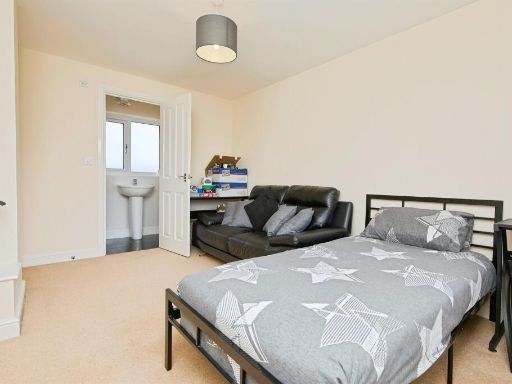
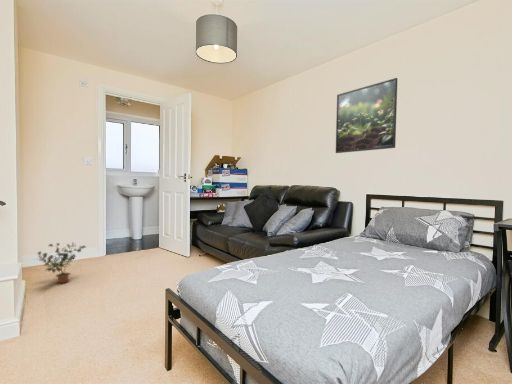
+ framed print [335,77,398,154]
+ potted plant [36,242,87,284]
